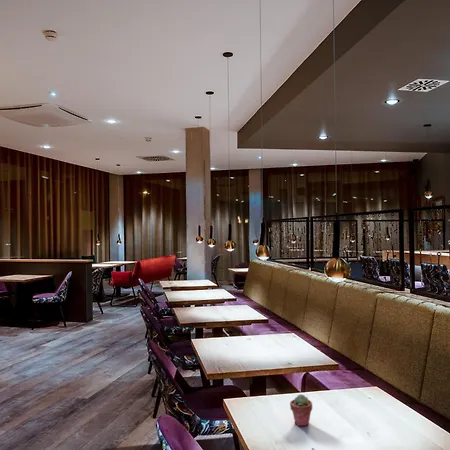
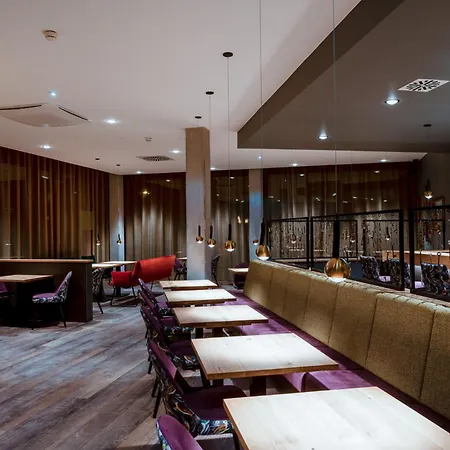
- potted succulent [289,393,313,427]
